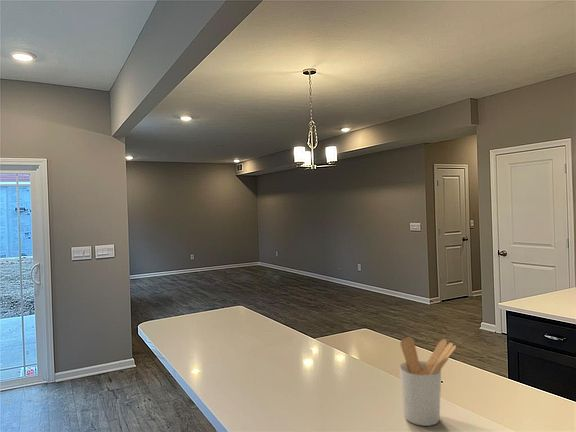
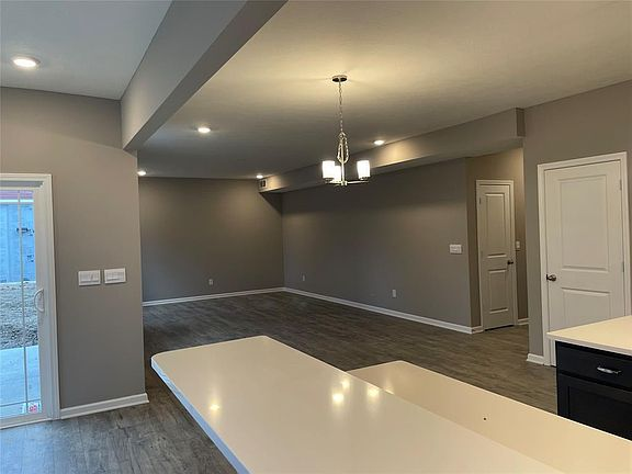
- utensil holder [399,336,457,427]
